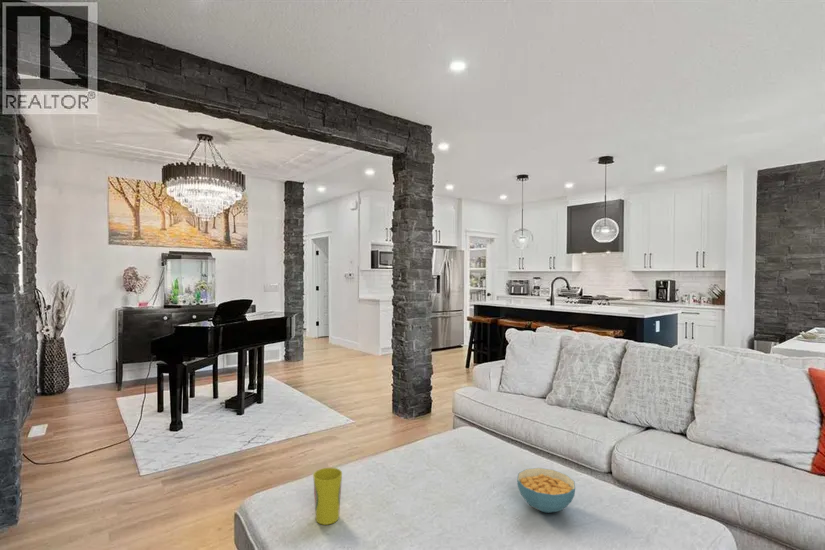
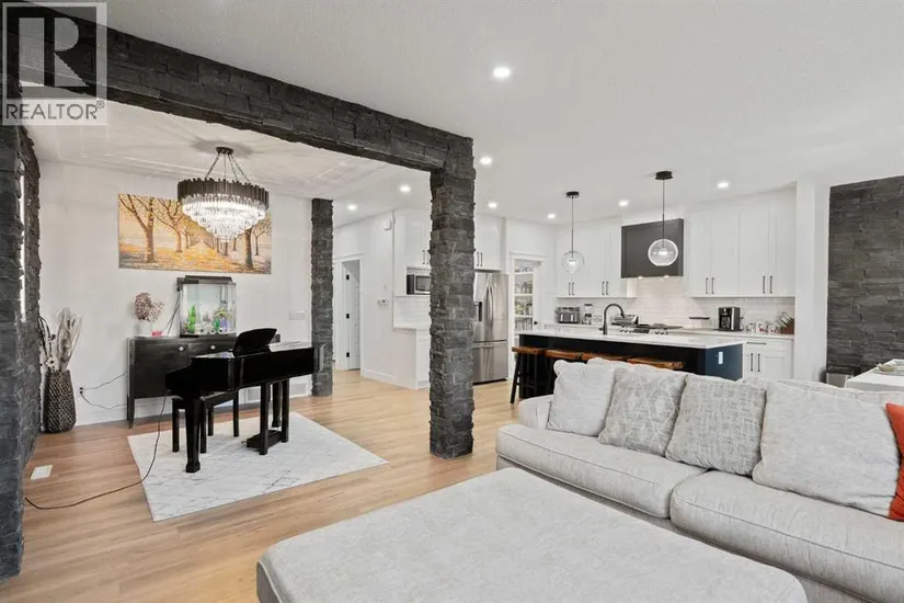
- cup [312,467,343,526]
- cereal bowl [516,467,576,514]
